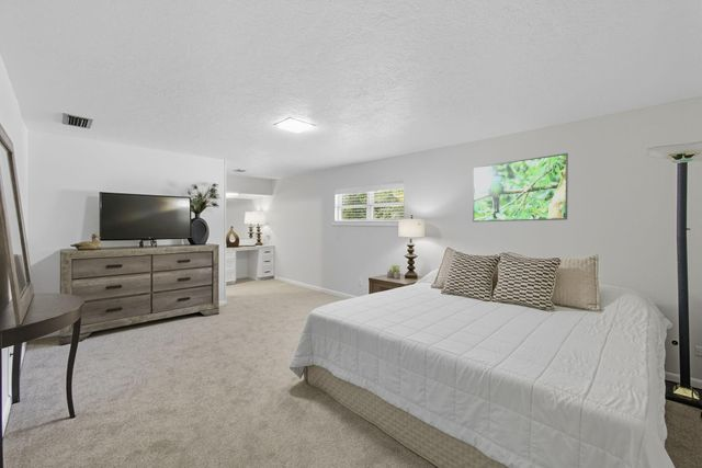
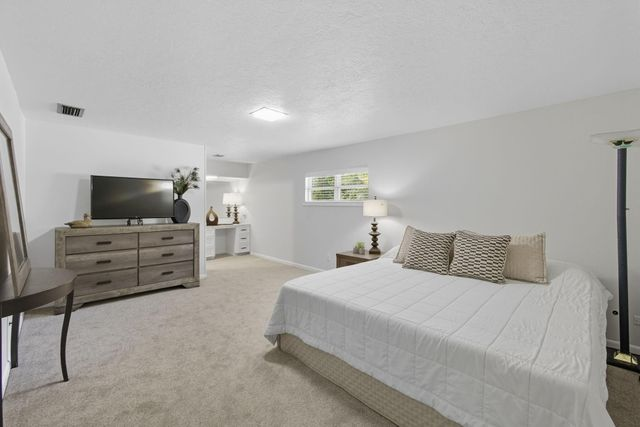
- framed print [472,152,569,222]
